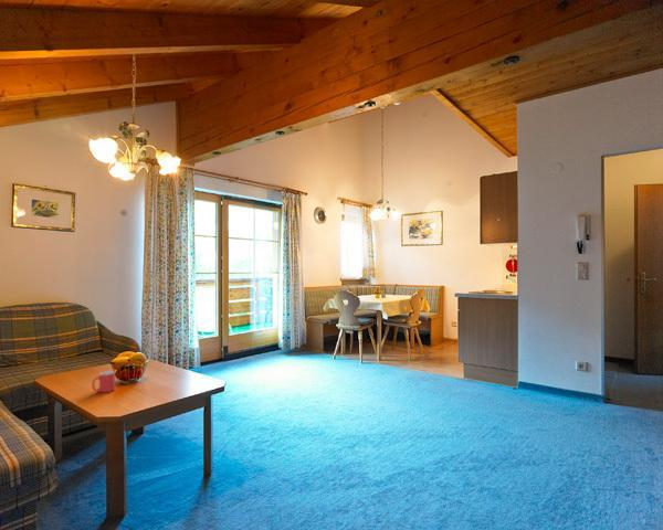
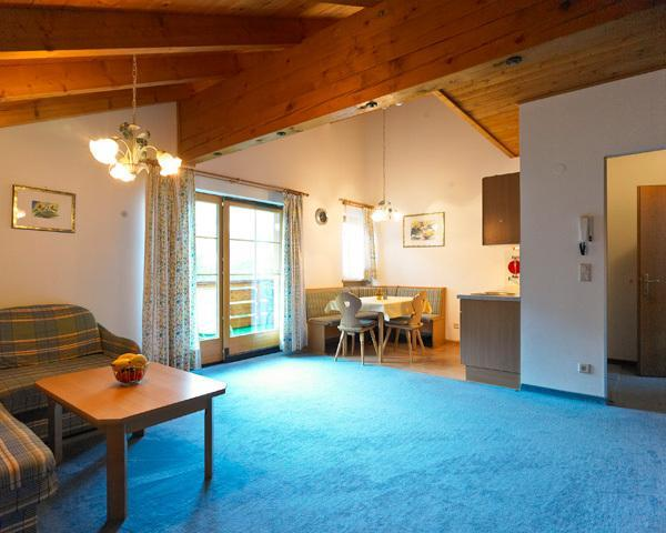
- mug [91,370,116,393]
